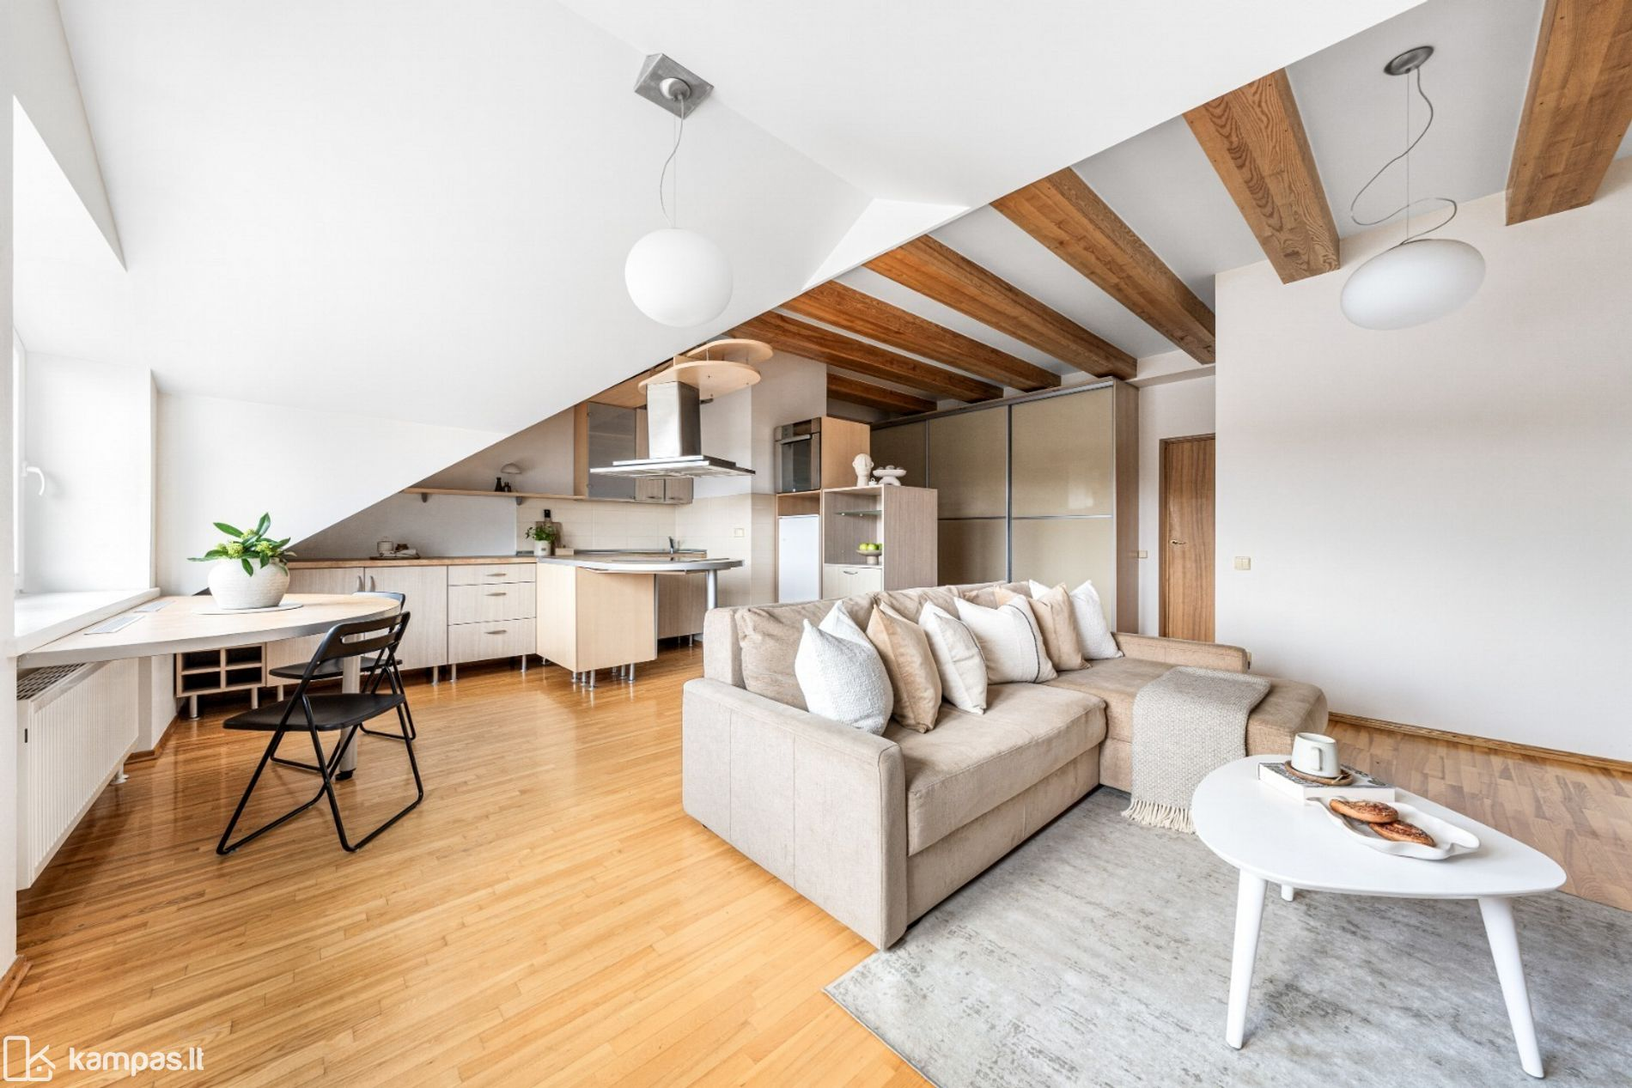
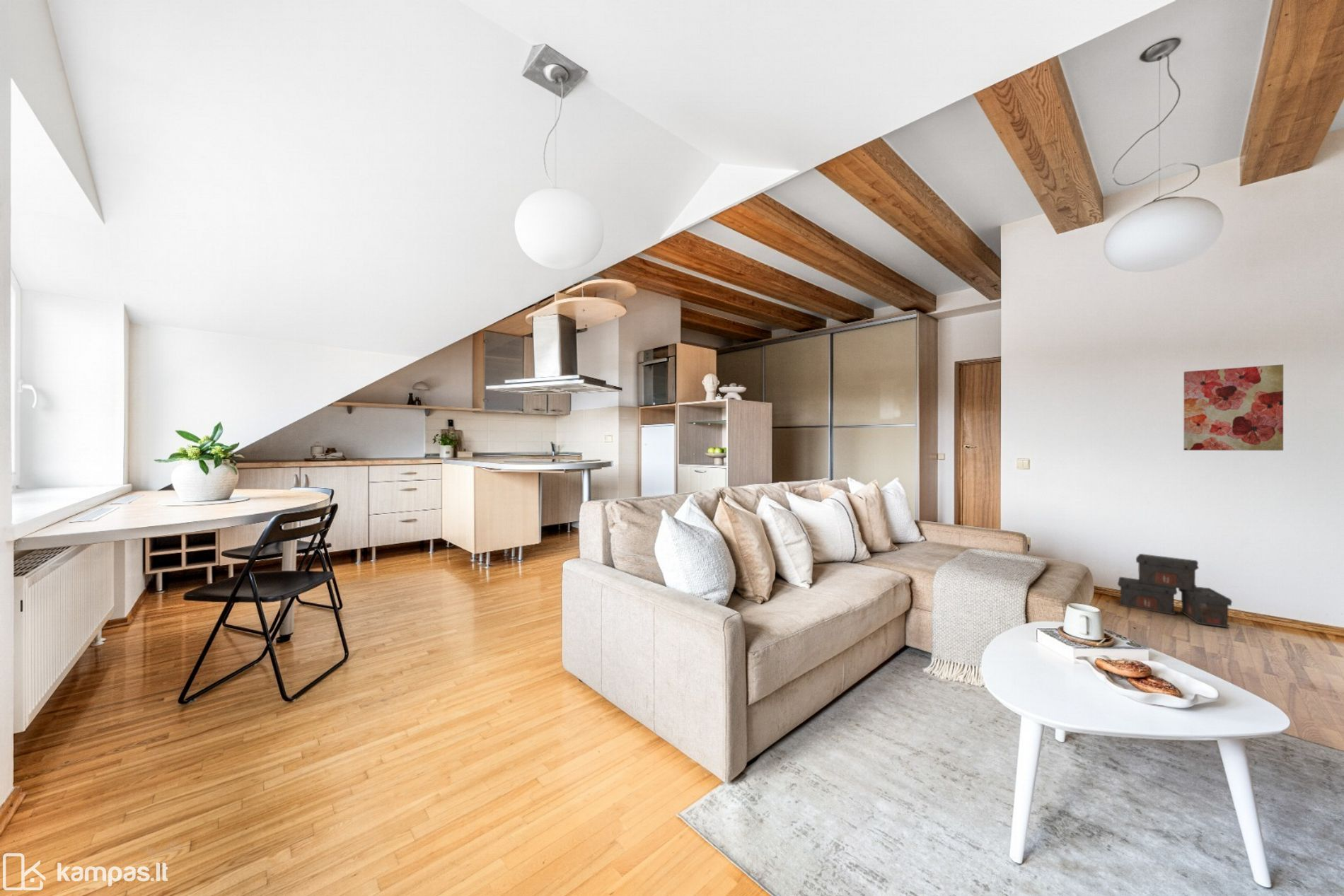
+ wall art [1183,363,1284,451]
+ storage box [1117,553,1233,629]
